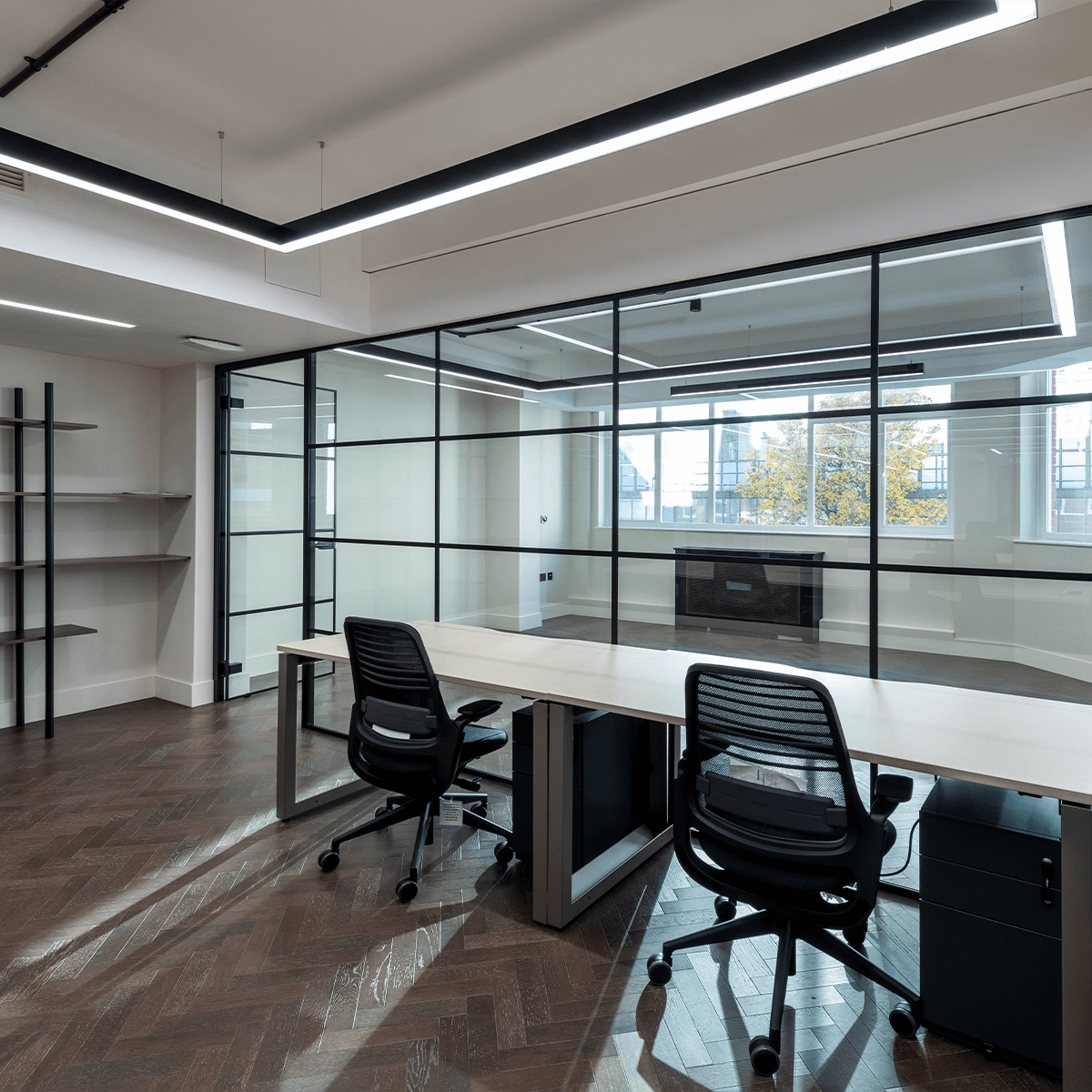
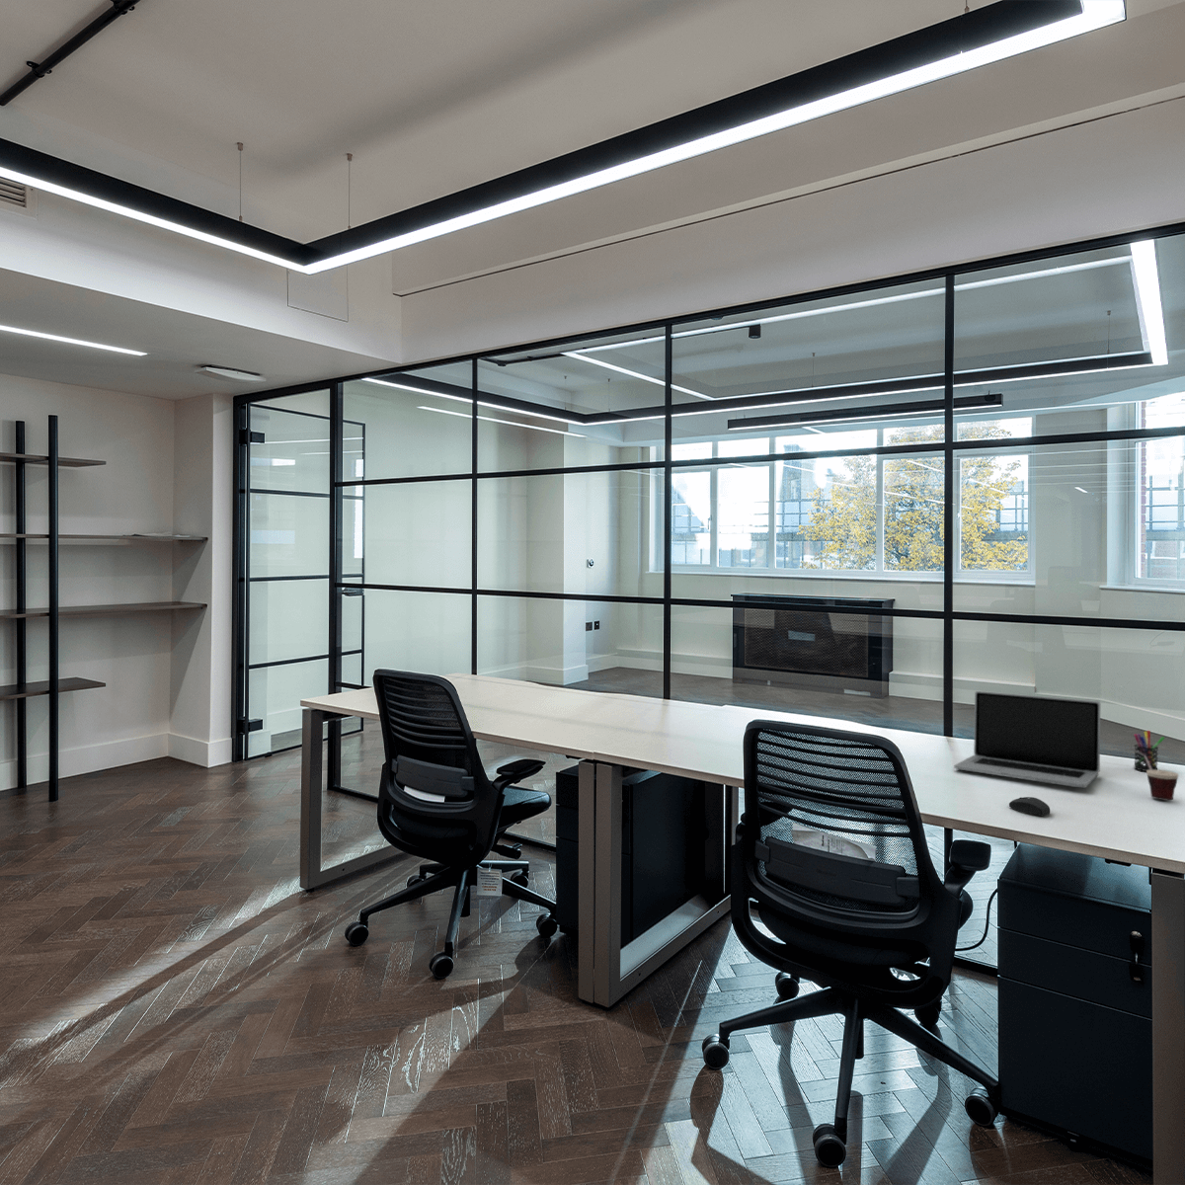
+ laptop [953,690,1101,788]
+ mouse [1008,795,1050,817]
+ cup [1130,747,1180,801]
+ pen holder [1133,729,1167,773]
